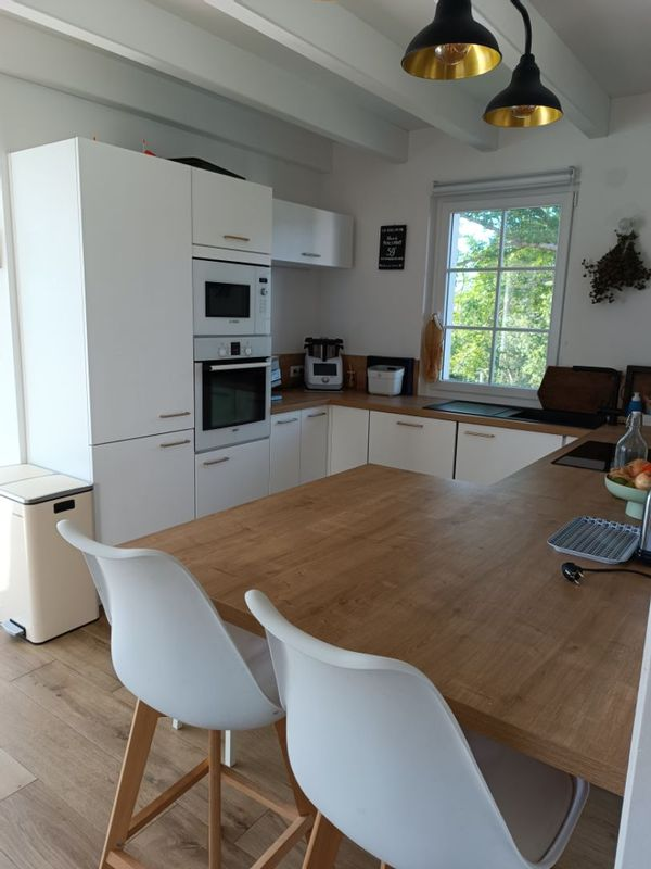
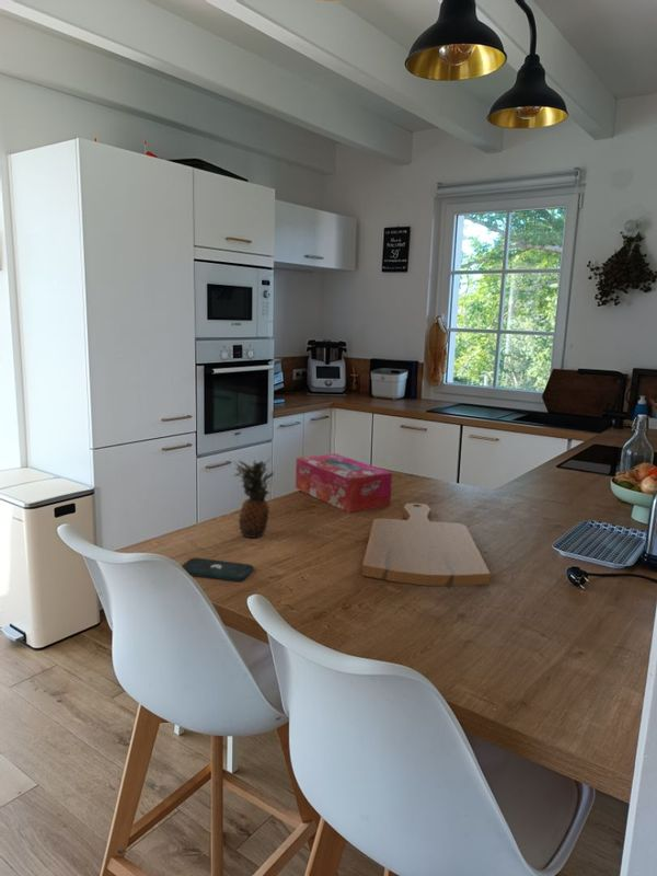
+ smartphone [181,556,254,583]
+ cutting board [361,503,492,587]
+ tissue box [295,452,393,514]
+ fruit [232,459,276,539]
